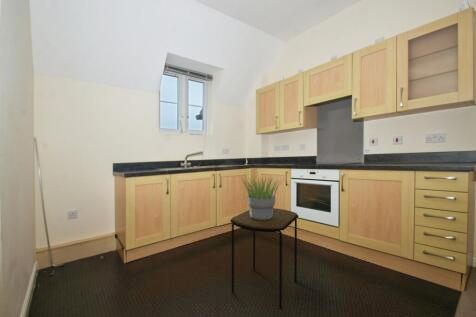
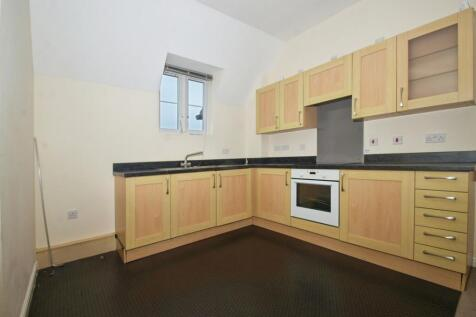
- potted plant [239,175,284,220]
- side table [229,207,299,310]
